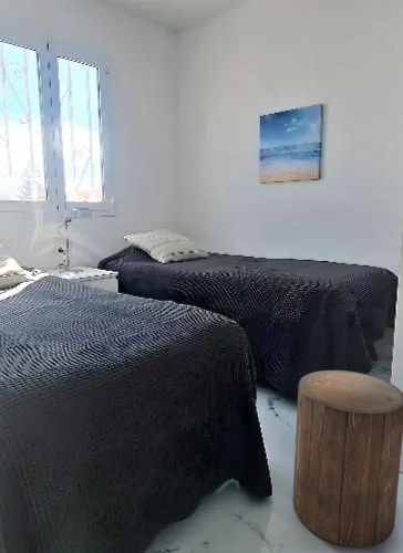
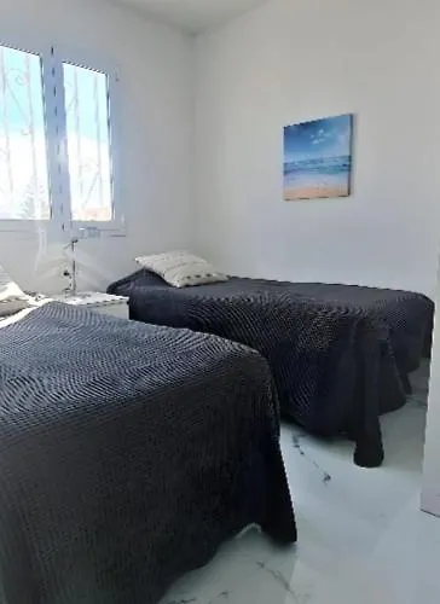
- stool [291,369,403,550]
